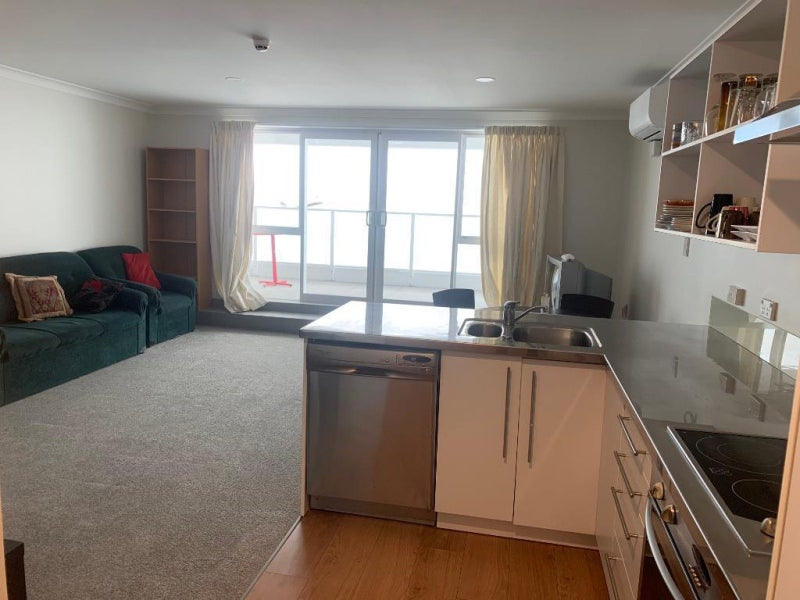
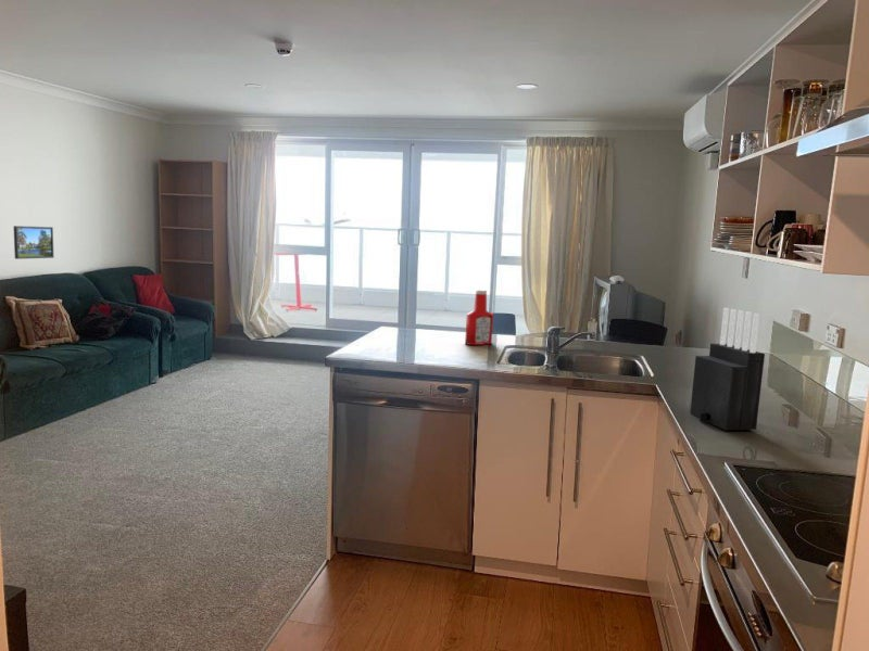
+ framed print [13,225,55,260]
+ knife block [689,307,766,432]
+ soap bottle [464,289,494,346]
